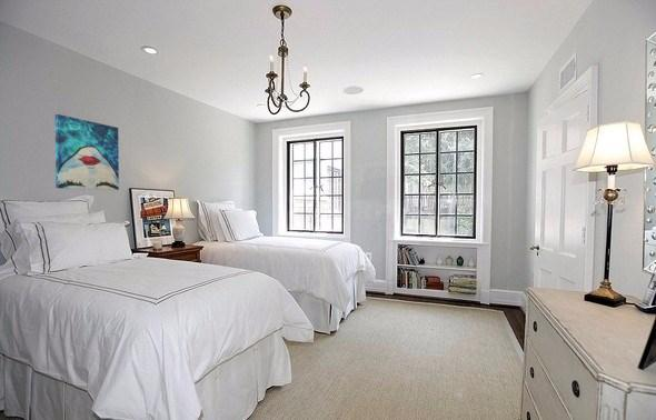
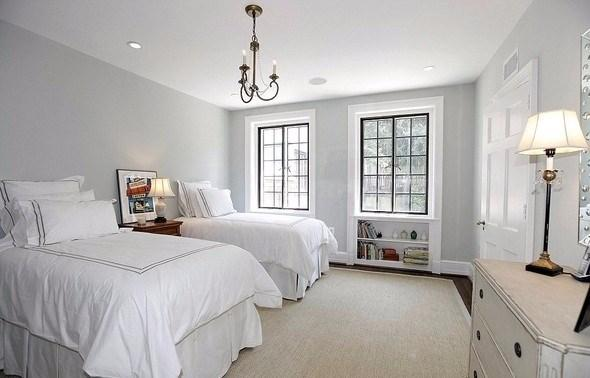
- wall art [54,113,120,191]
